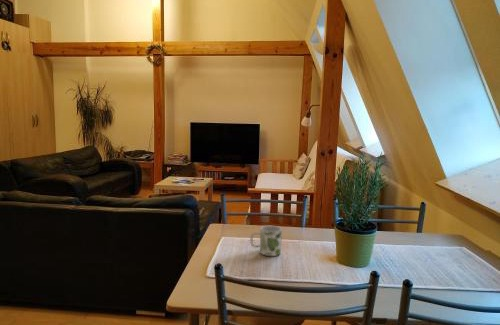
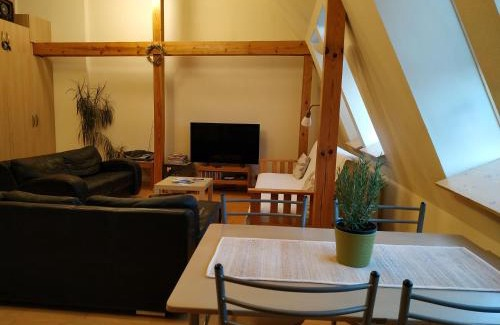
- mug [249,225,283,257]
